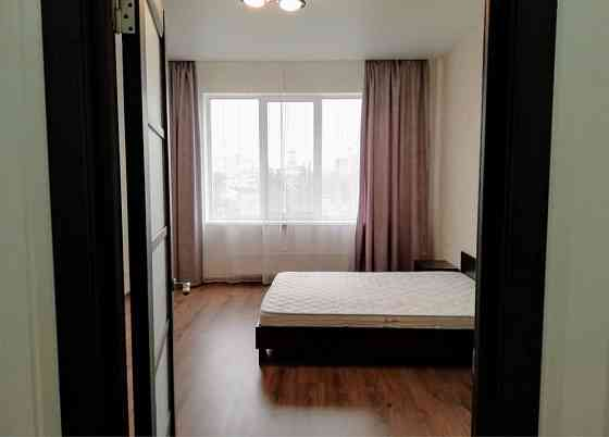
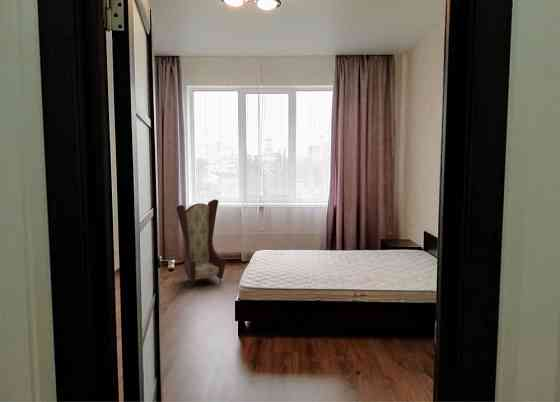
+ armchair [175,198,227,288]
